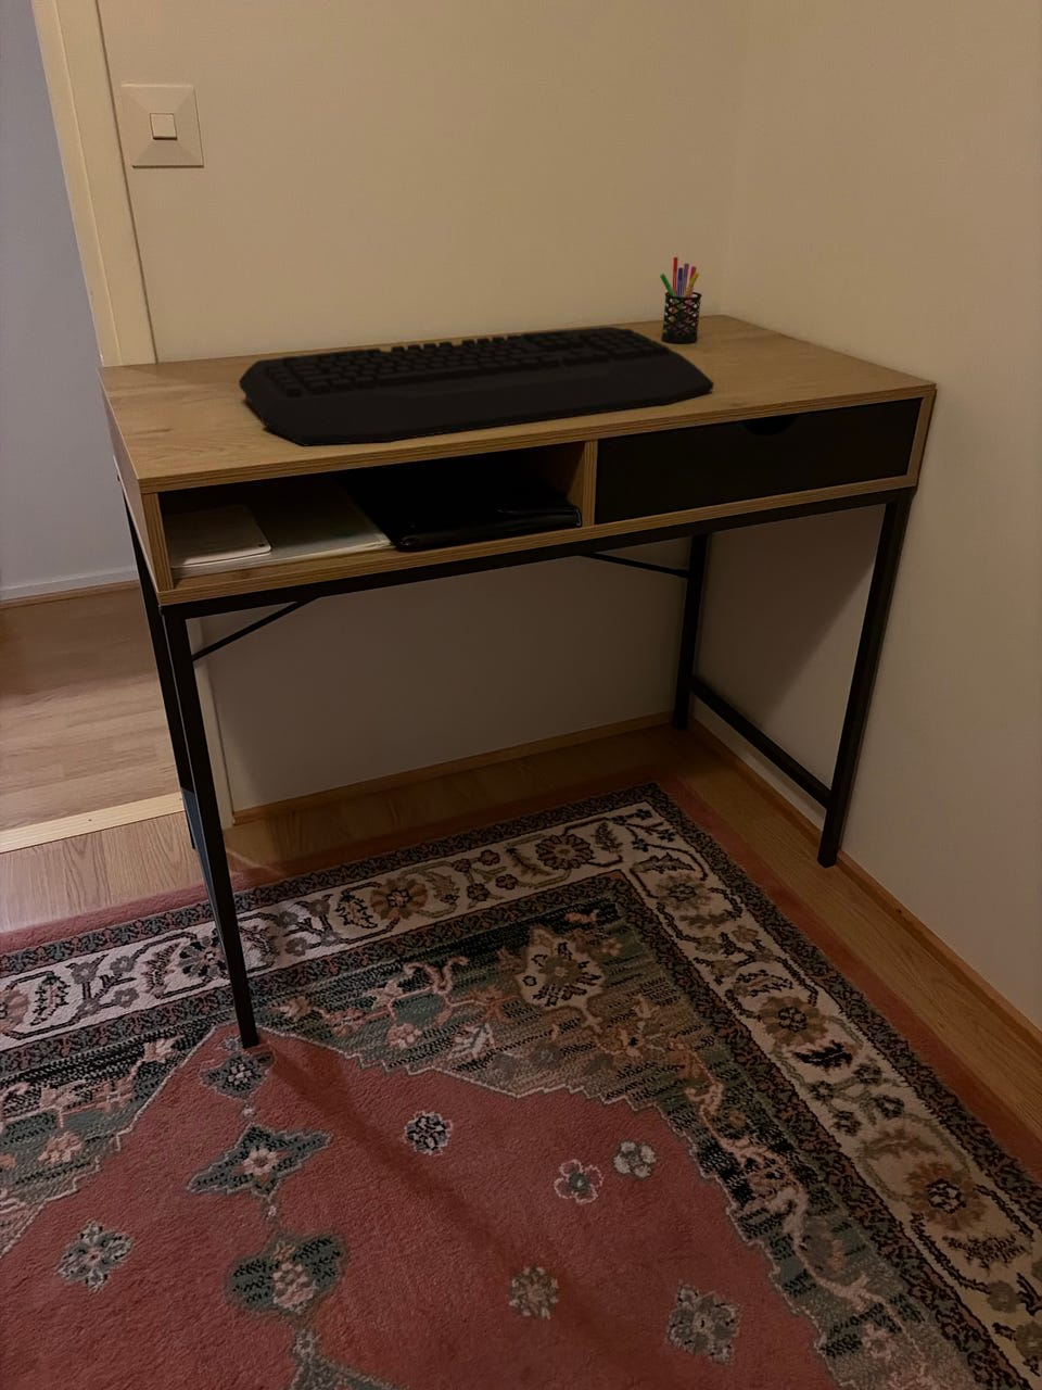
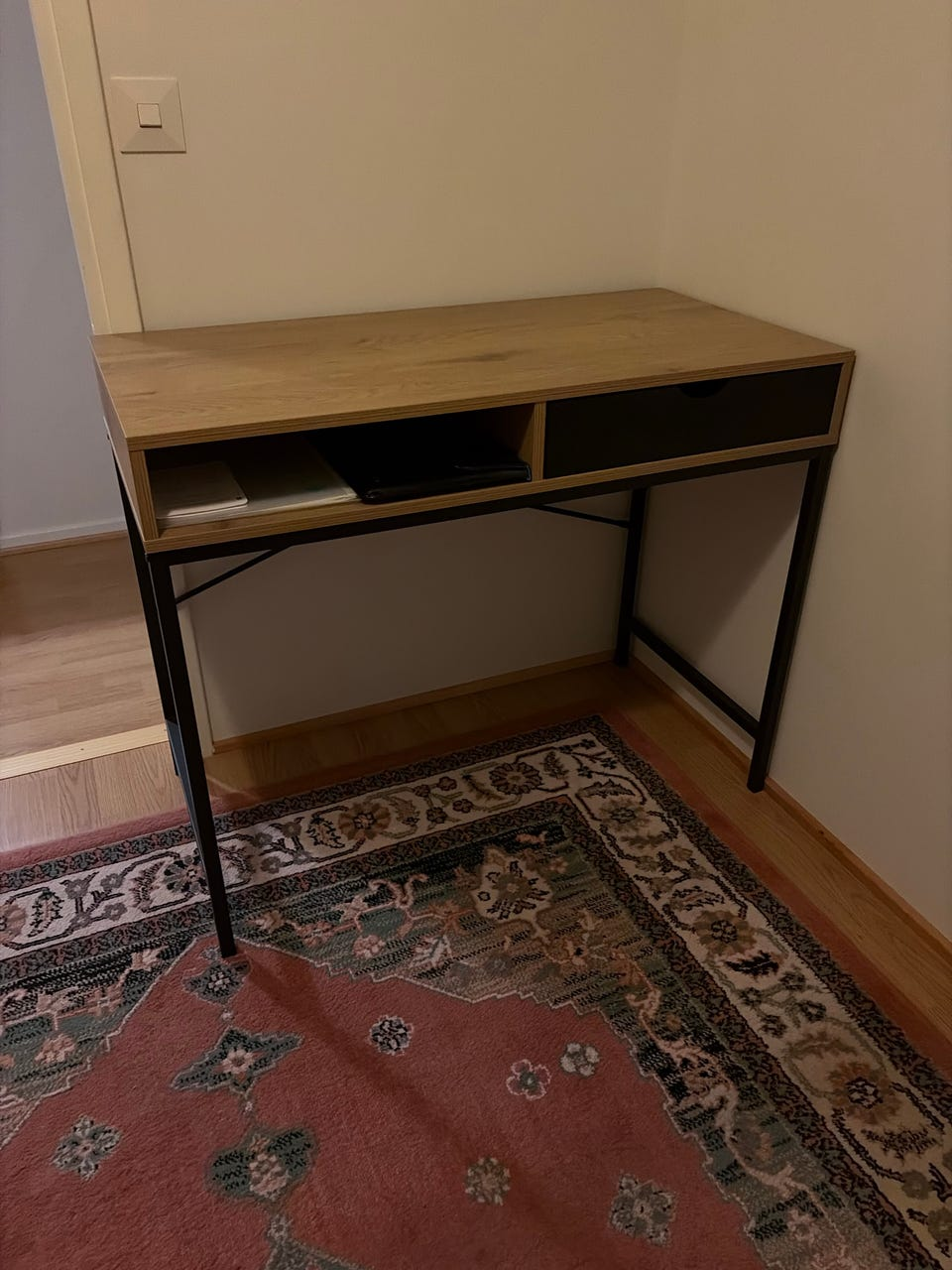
- pen holder [659,256,704,345]
- keyboard [238,326,716,448]
